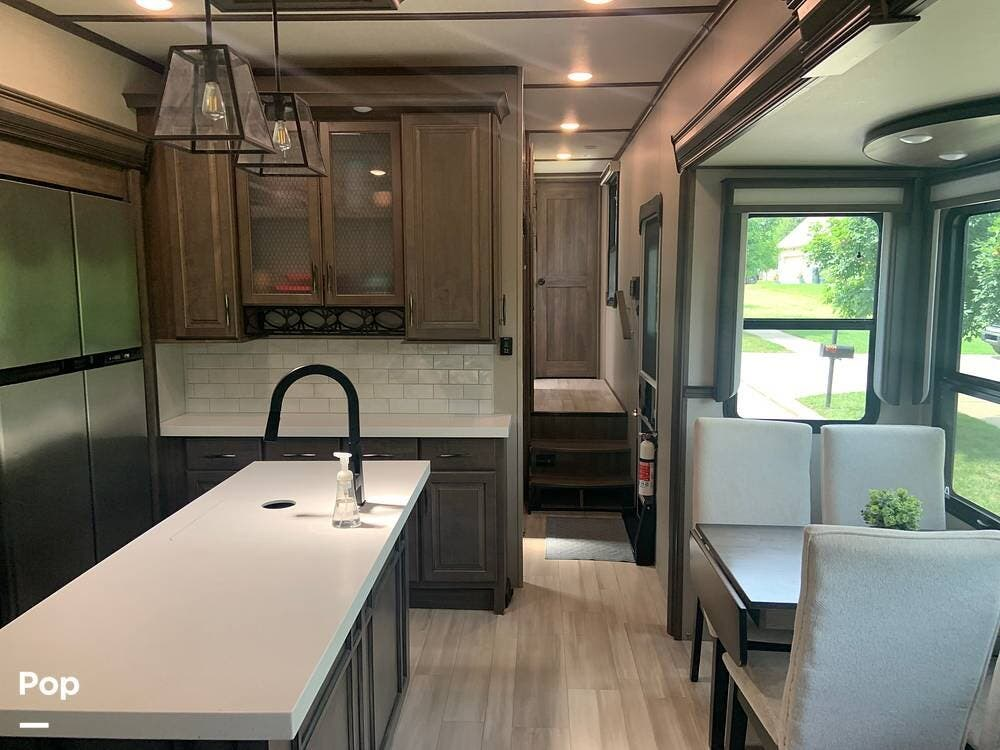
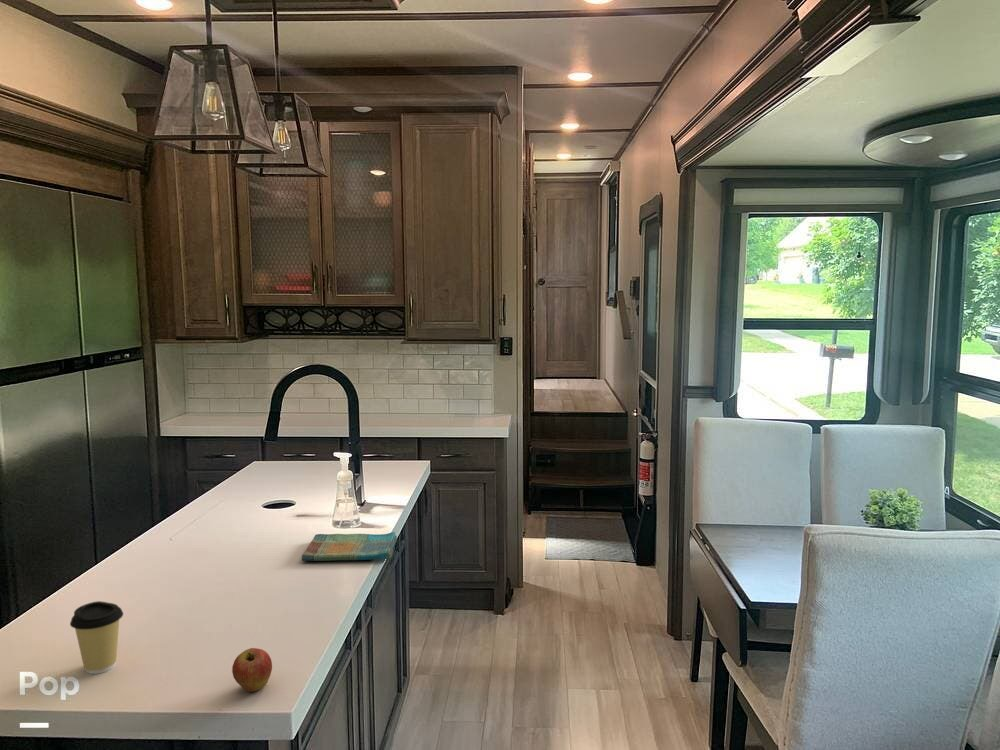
+ fruit [231,647,273,693]
+ dish towel [301,531,398,562]
+ coffee cup [69,600,124,675]
